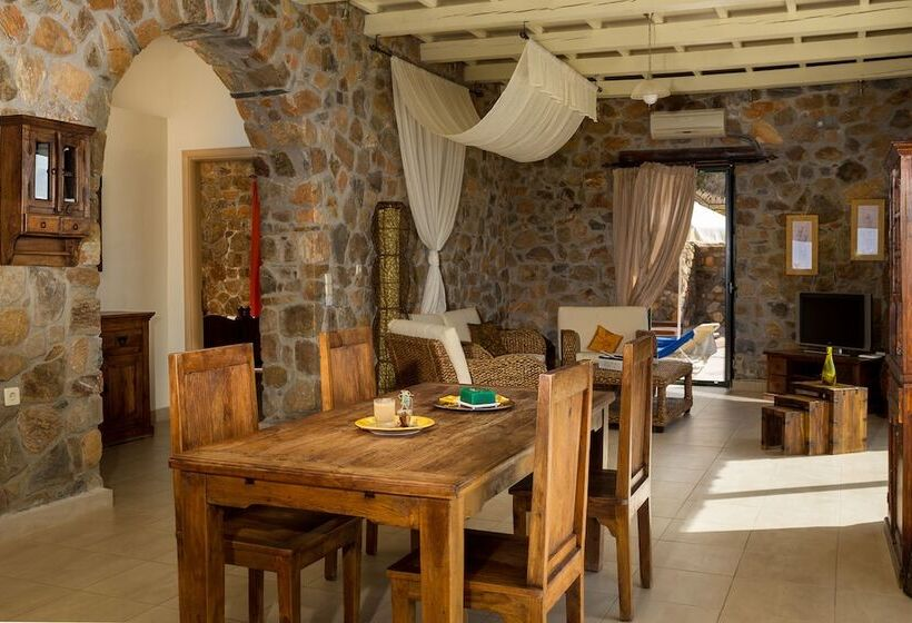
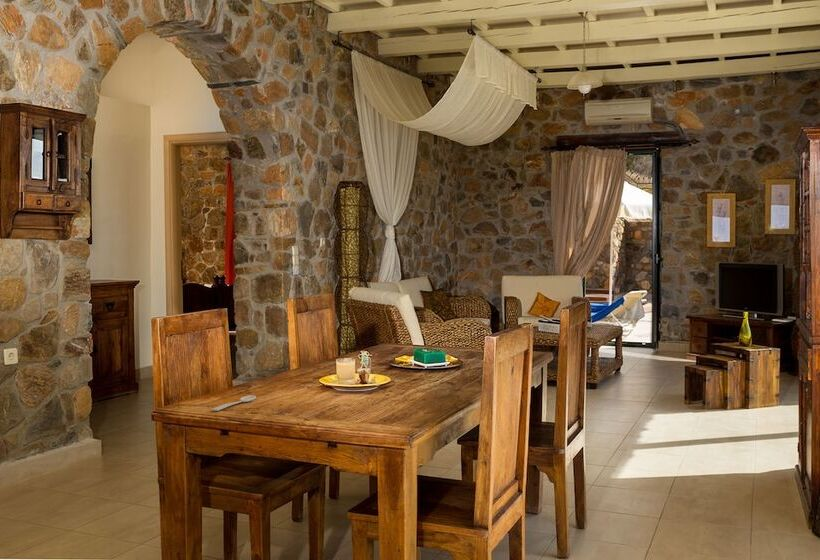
+ spoon [211,394,257,412]
